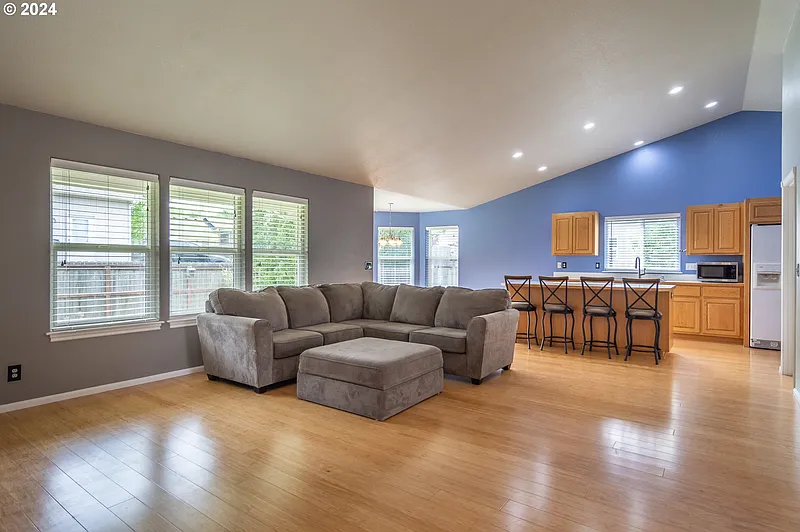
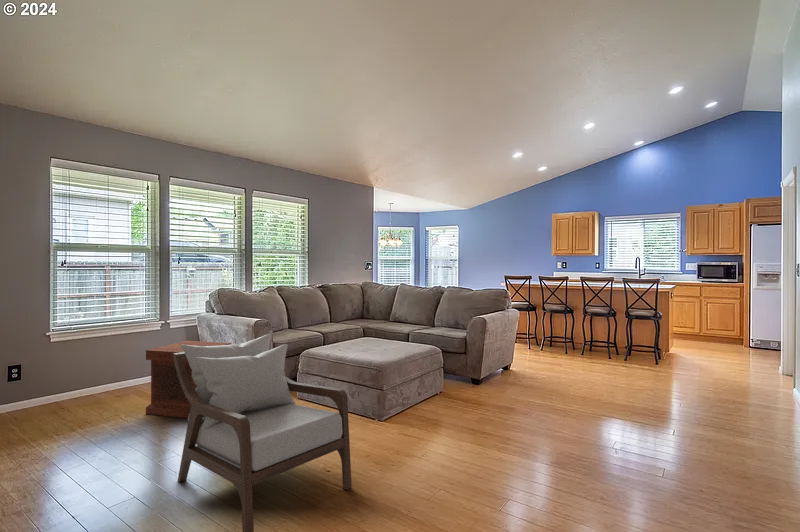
+ armchair [173,333,353,532]
+ side table [145,340,232,419]
